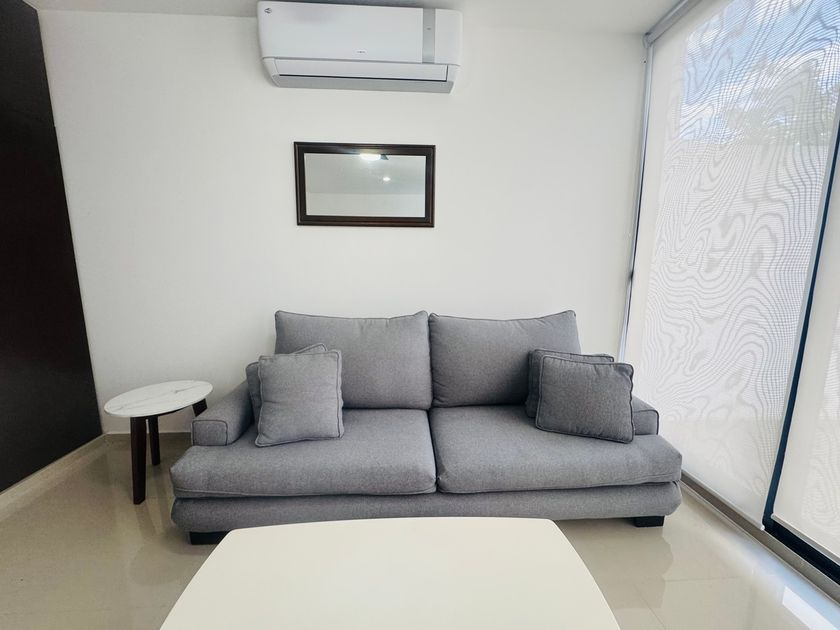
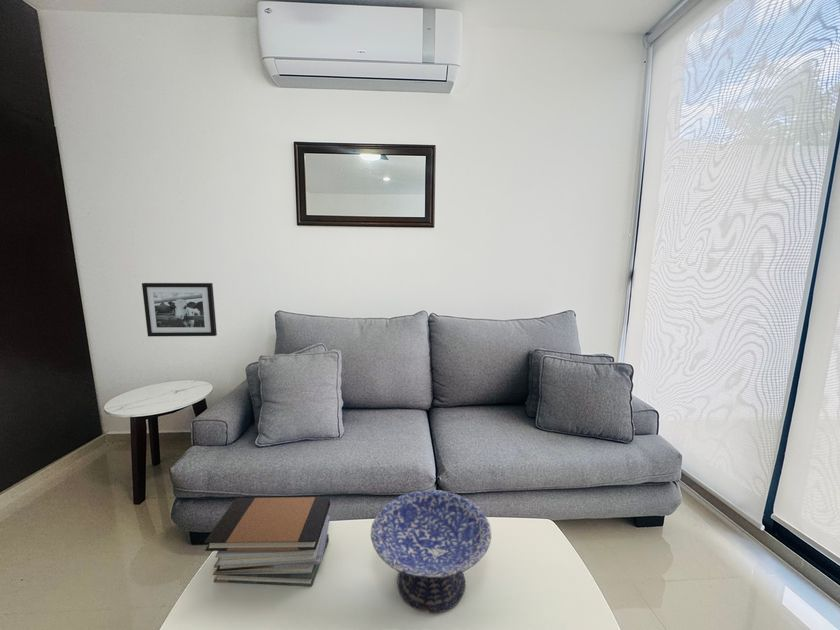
+ decorative bowl [370,489,492,614]
+ book stack [203,496,331,587]
+ picture frame [141,282,218,338]
